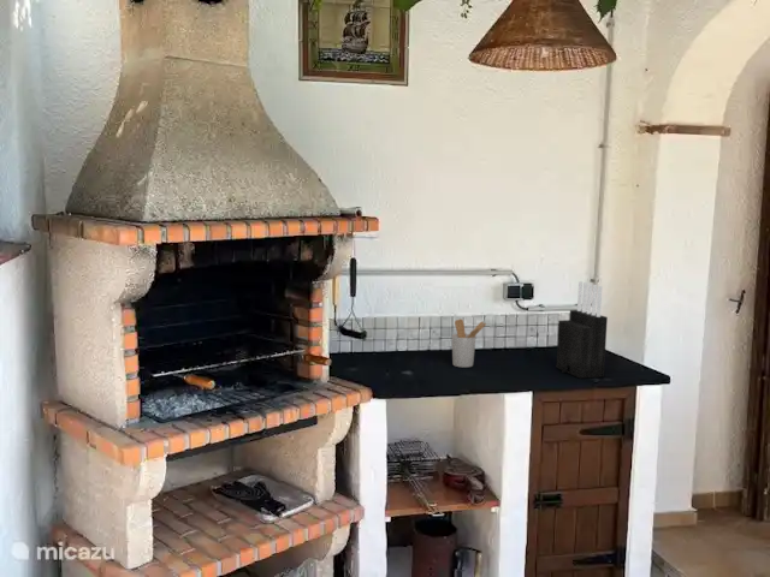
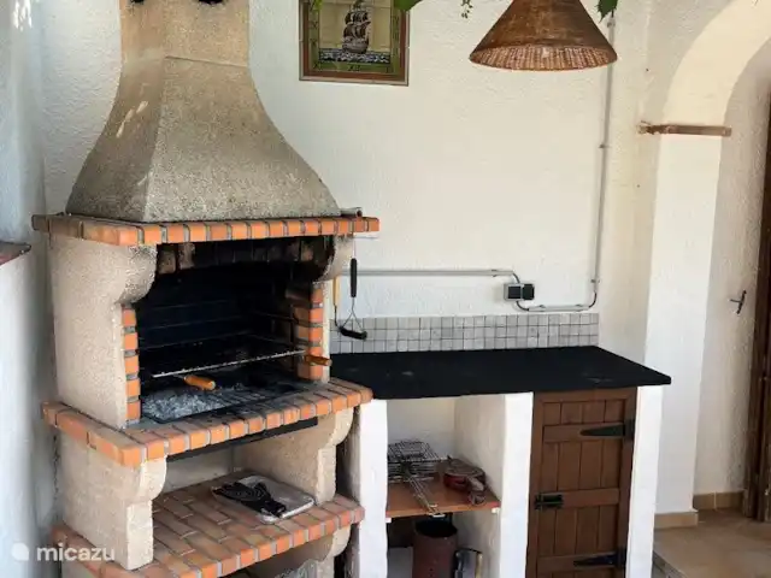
- utensil holder [451,317,487,368]
- knife block [555,280,609,380]
